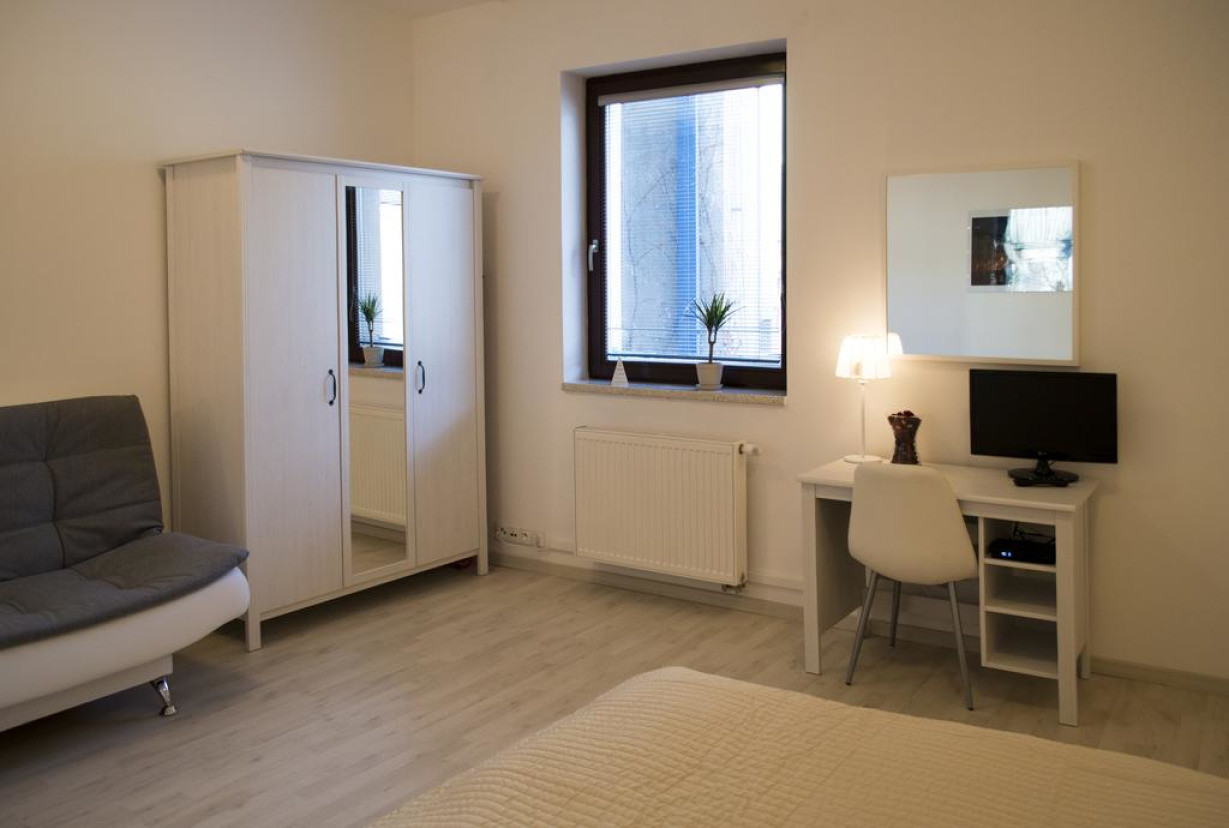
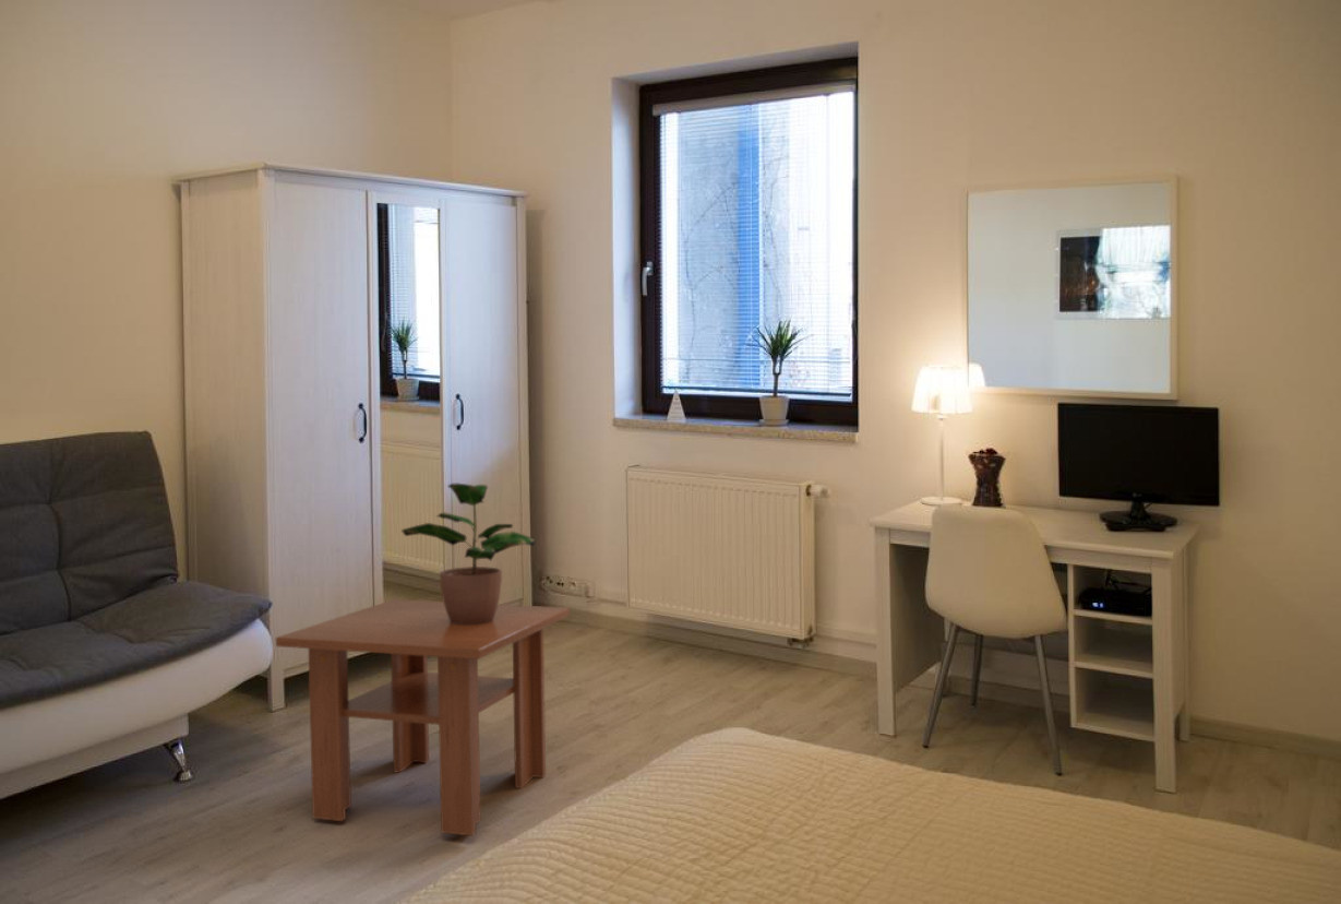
+ potted plant [400,483,537,626]
+ coffee table [275,598,571,837]
